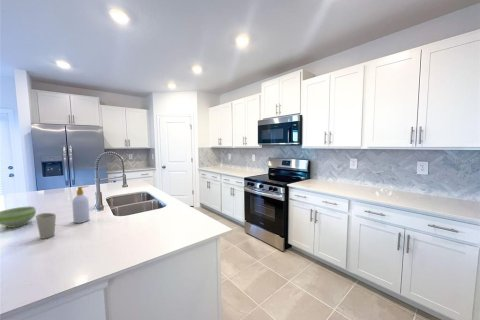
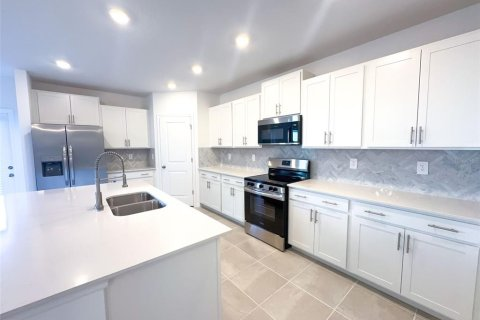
- cup [35,212,57,240]
- soap bottle [71,185,90,224]
- bowl [0,205,37,229]
